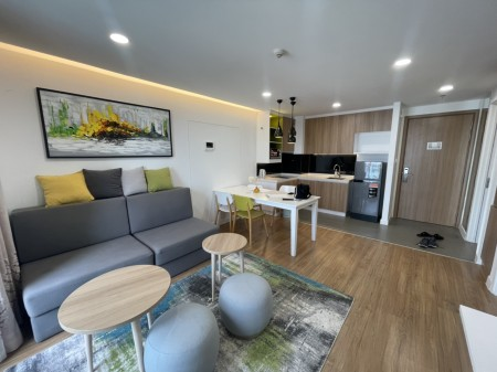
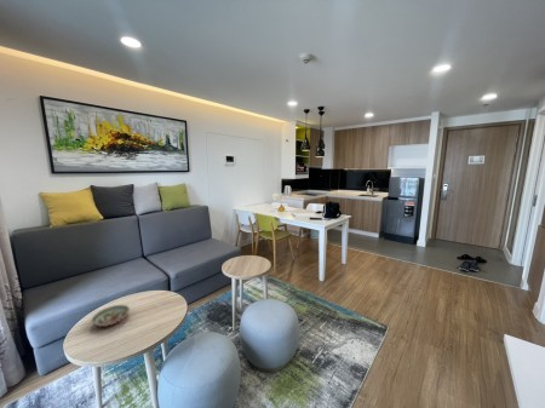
+ decorative bowl [90,304,131,328]
